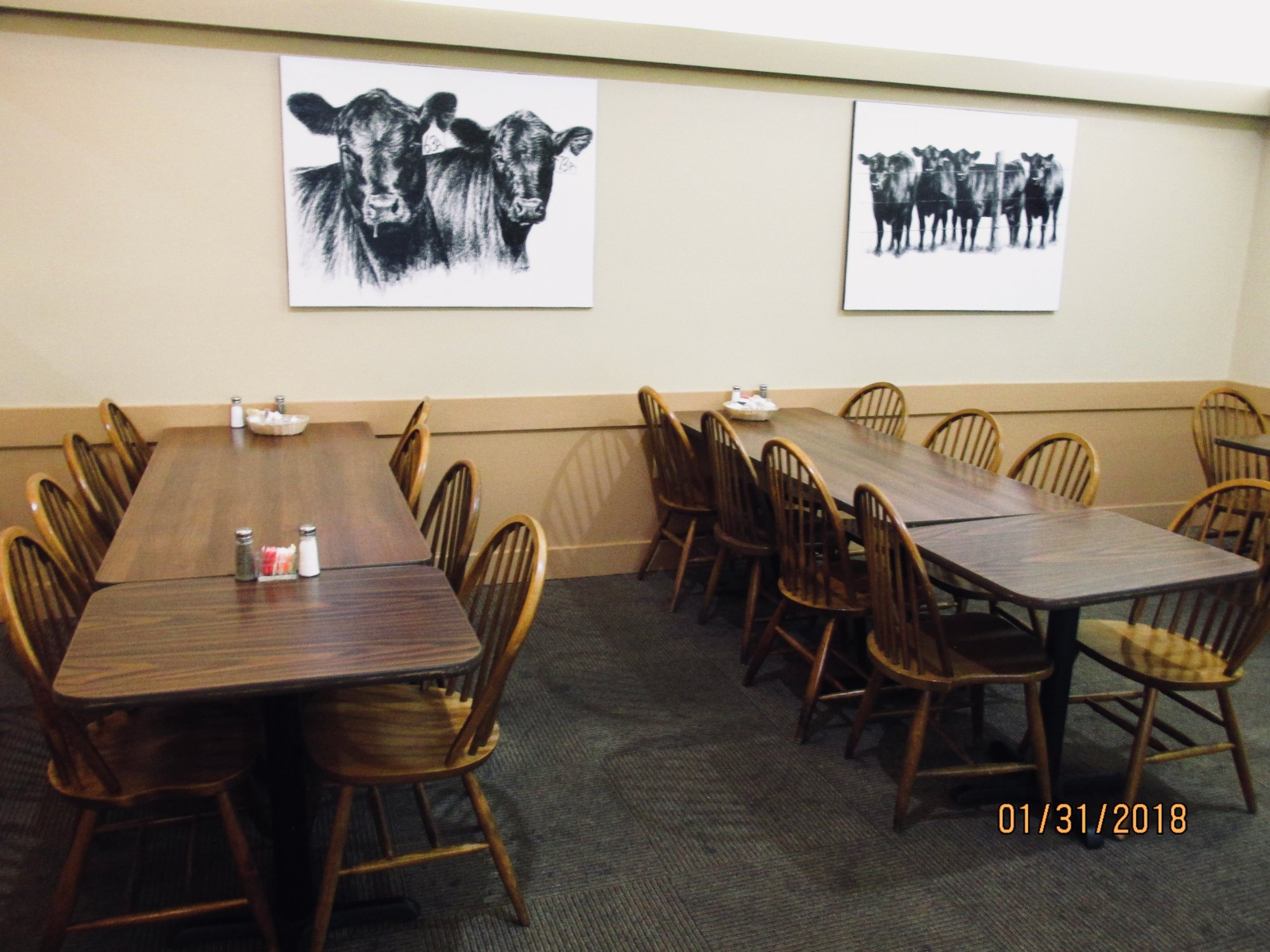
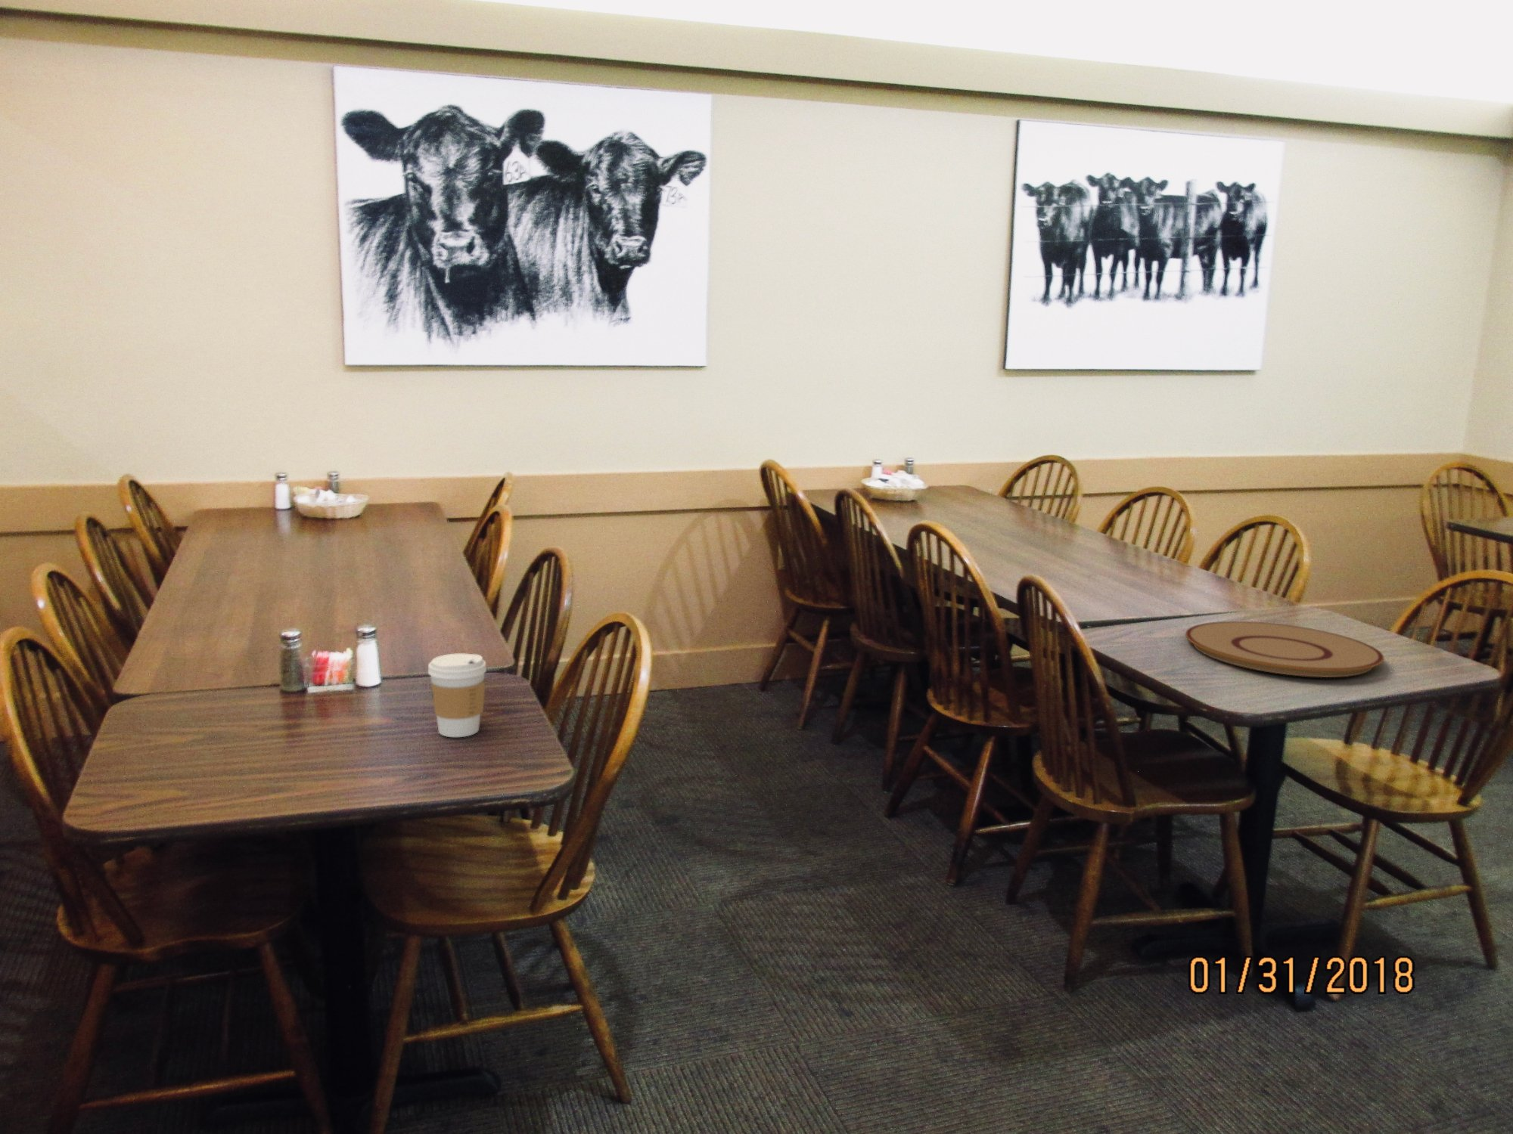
+ coffee cup [428,653,487,737]
+ plate [1184,621,1386,678]
